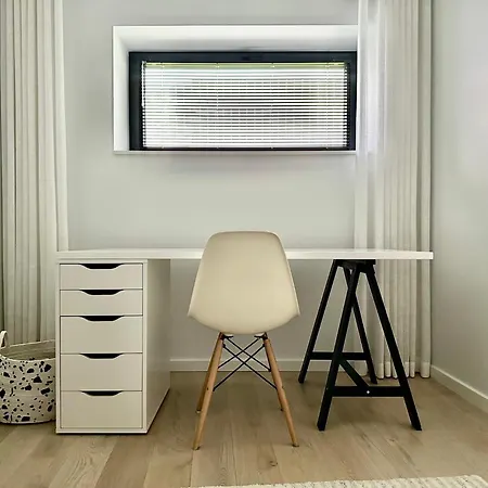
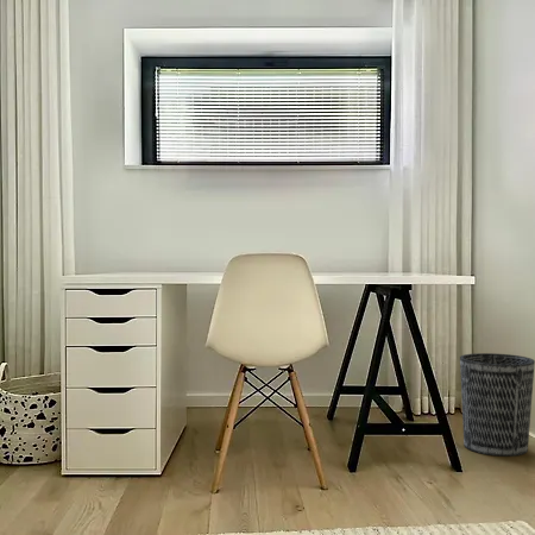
+ wastebasket [459,352,535,458]
